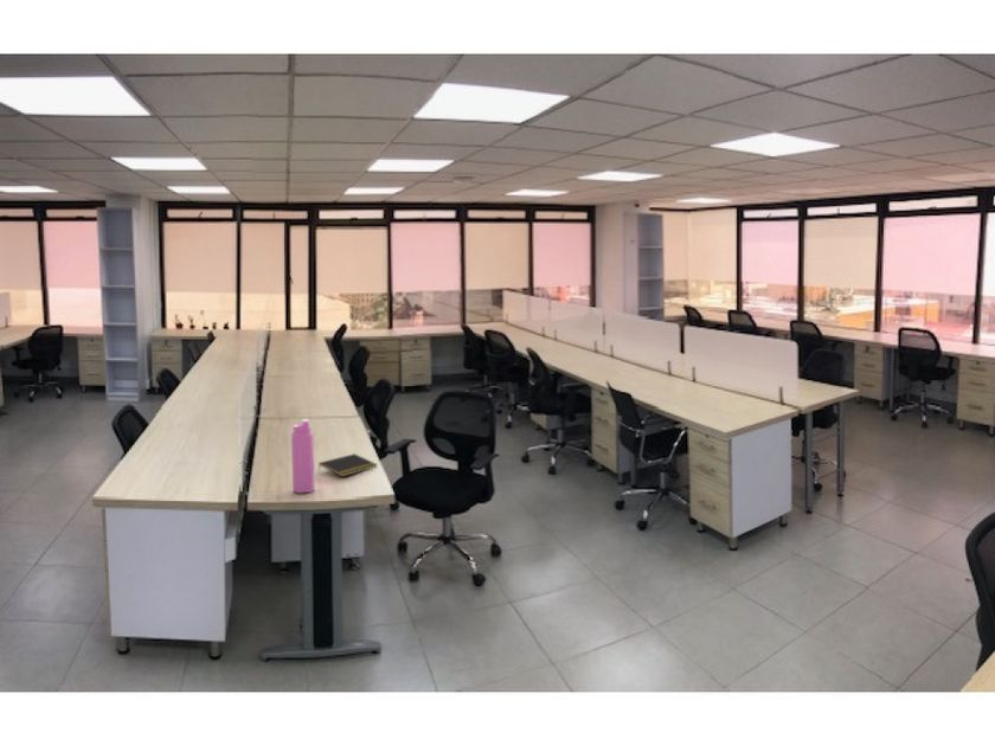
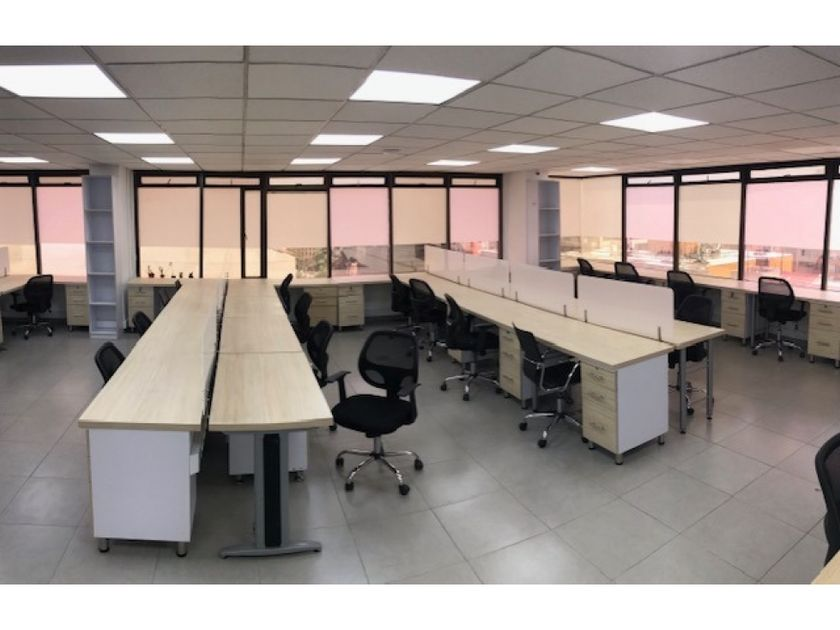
- water bottle [290,418,316,494]
- notepad [317,452,378,477]
